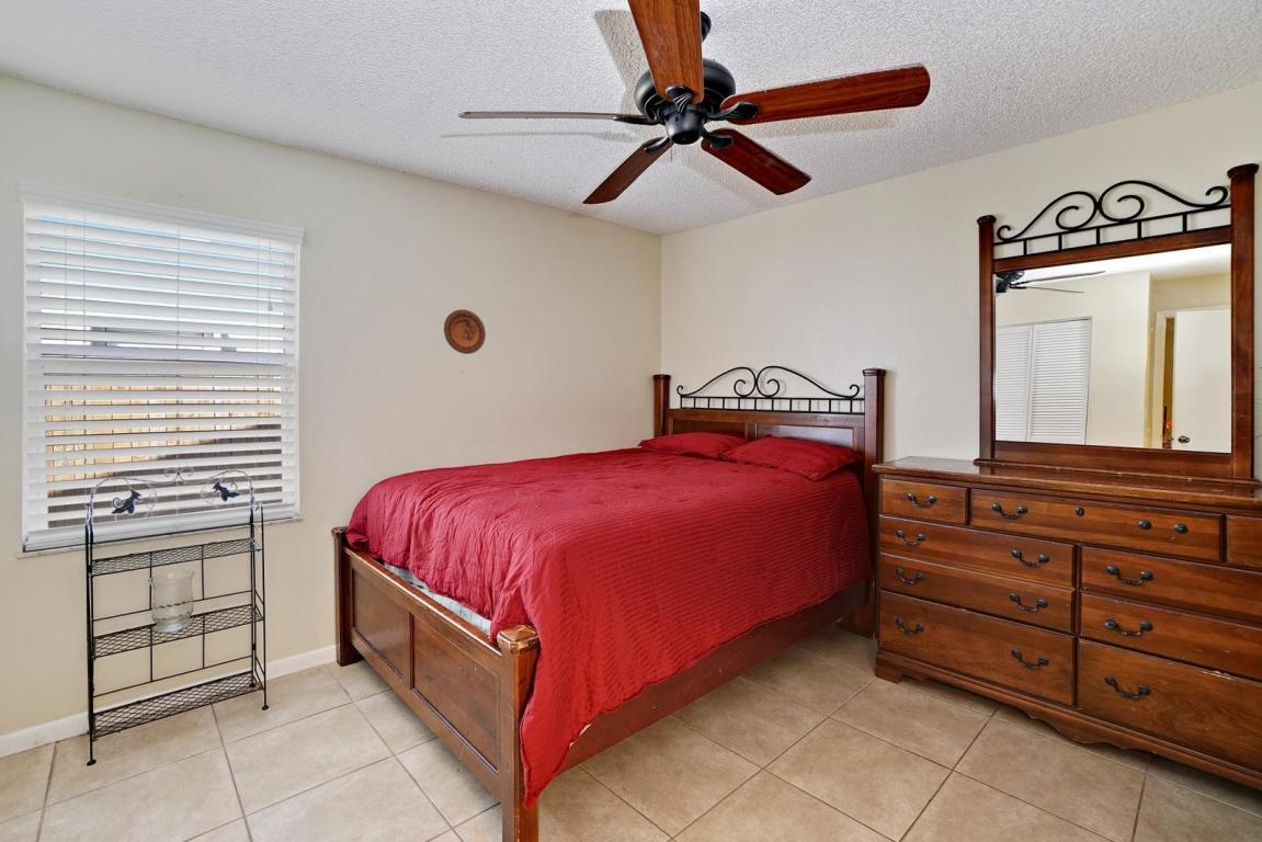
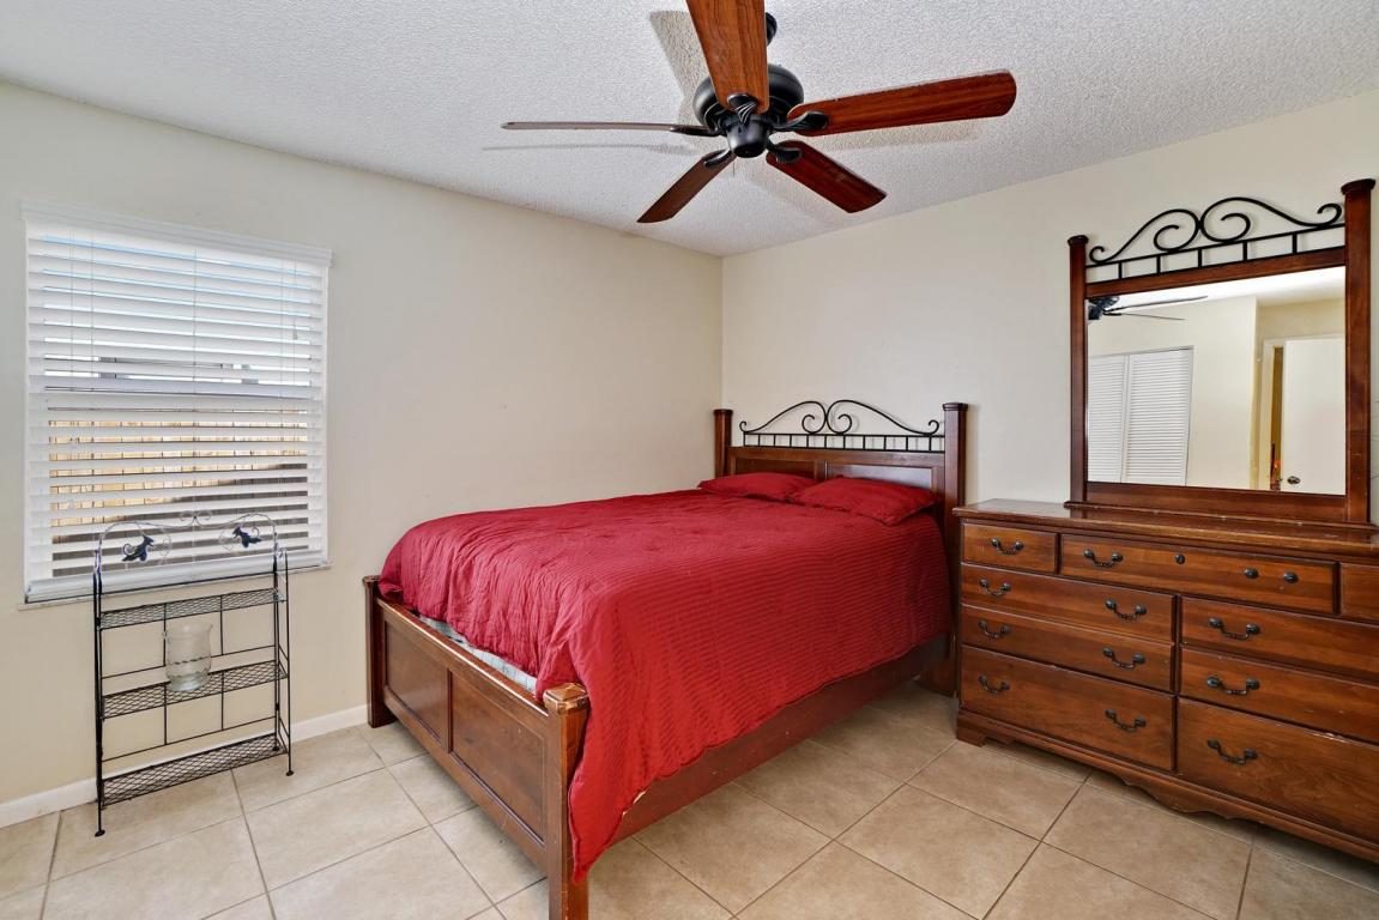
- decorative plate [443,308,487,355]
